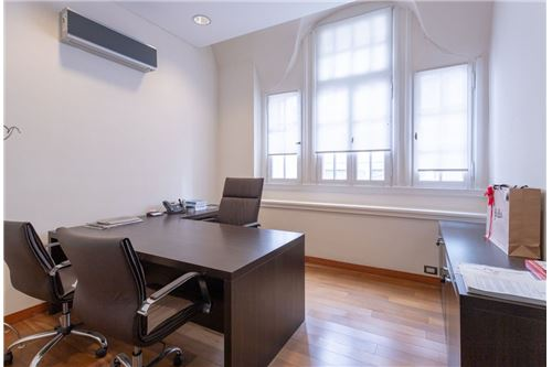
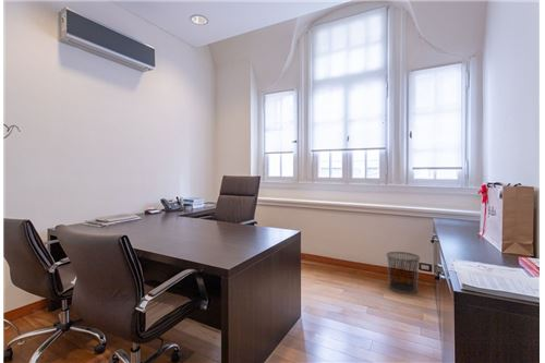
+ waste bin [385,251,421,294]
